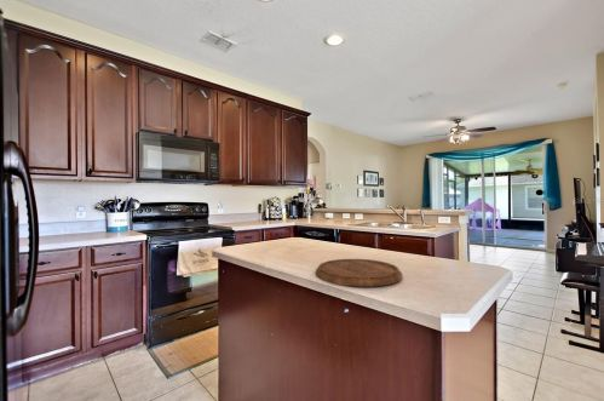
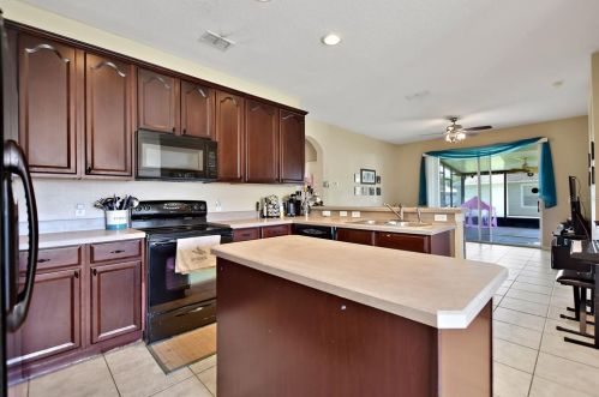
- cutting board [315,258,403,288]
